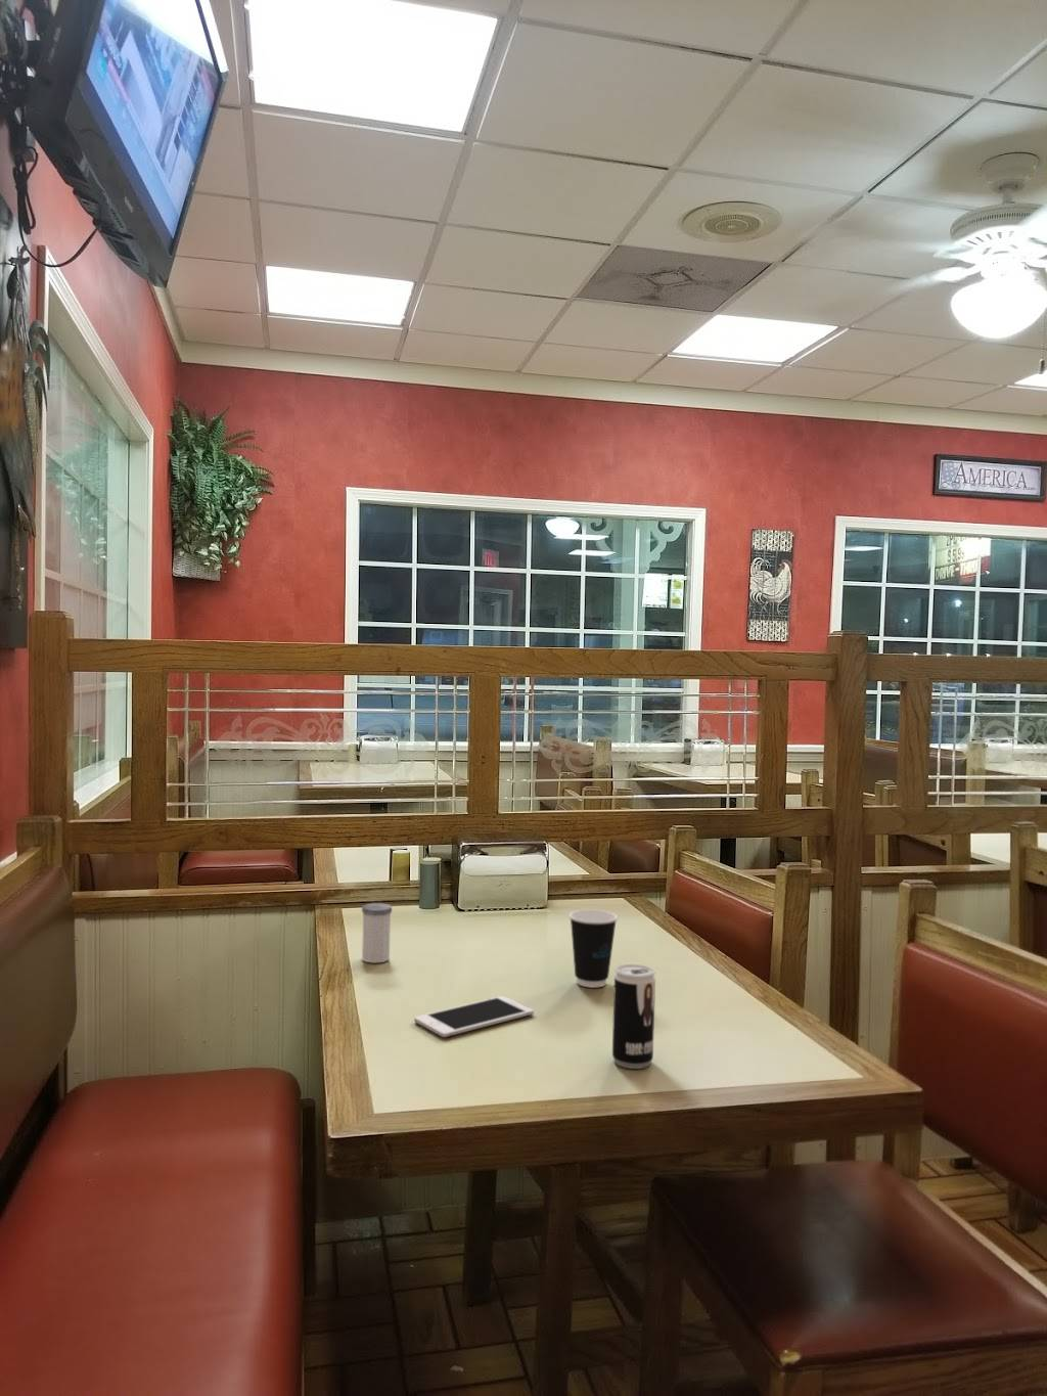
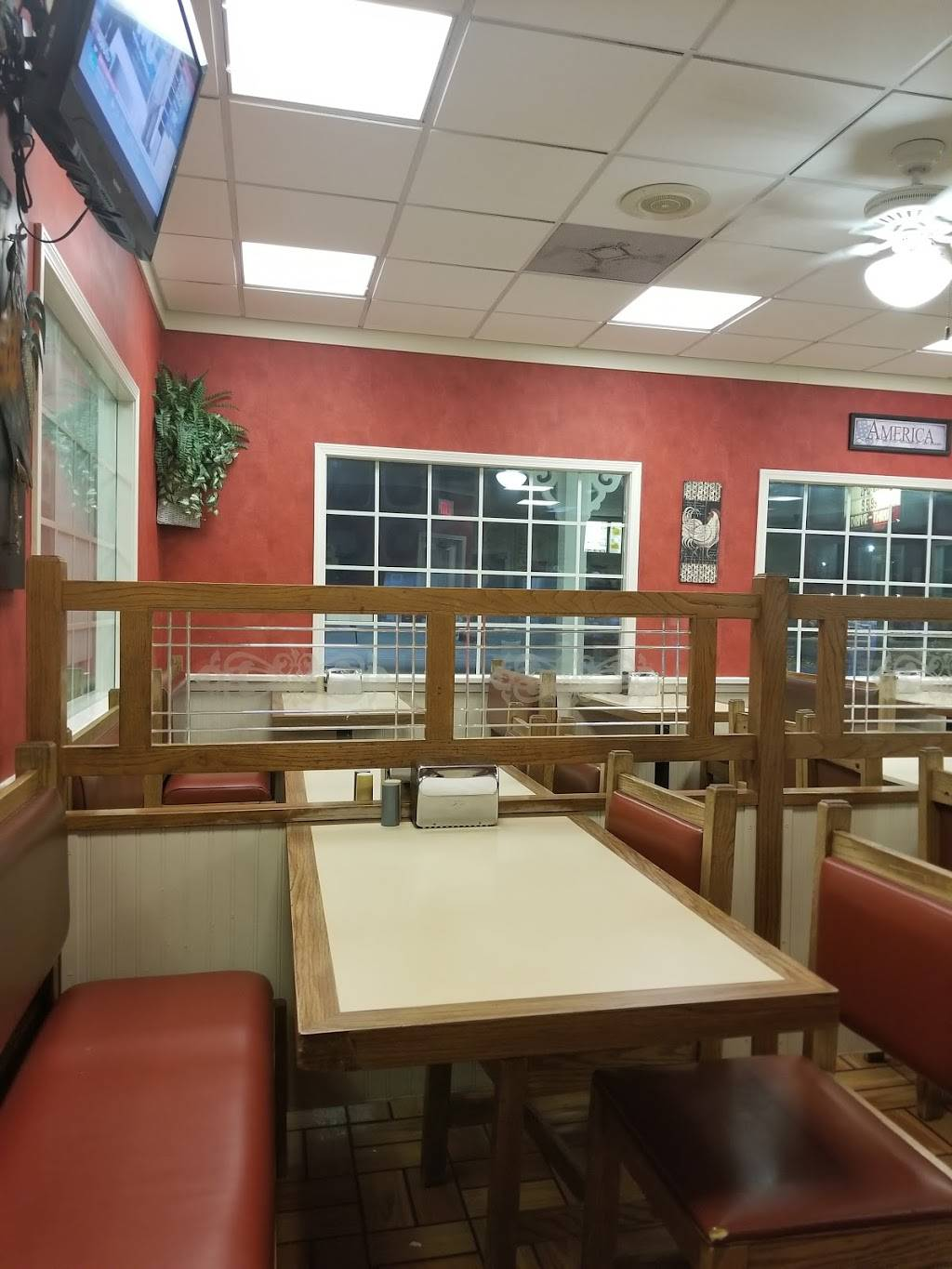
- salt shaker [361,902,393,965]
- dixie cup [567,909,618,988]
- cell phone [414,996,534,1038]
- beverage can [611,964,657,1069]
